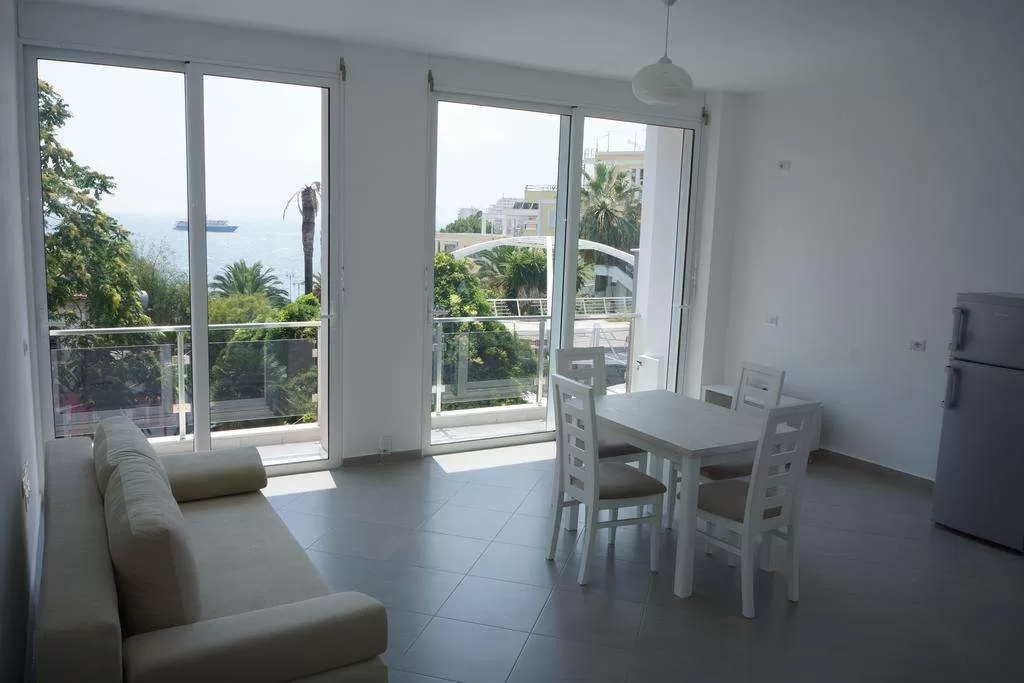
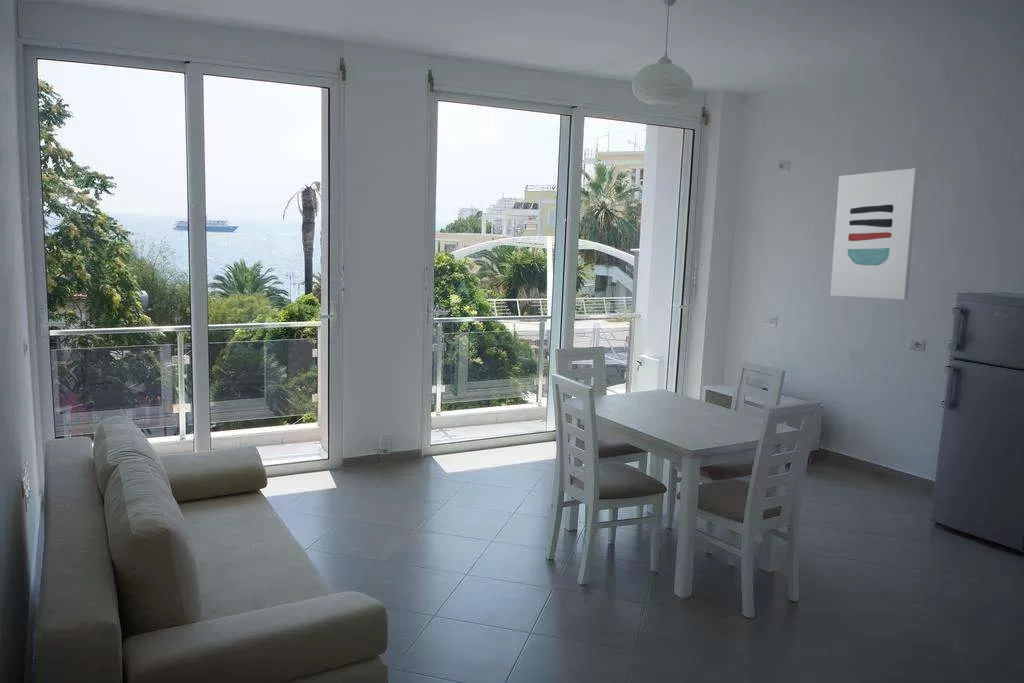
+ wall art [829,167,920,301]
